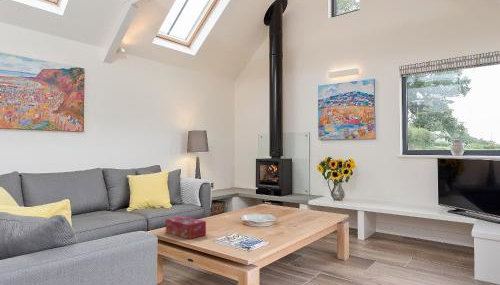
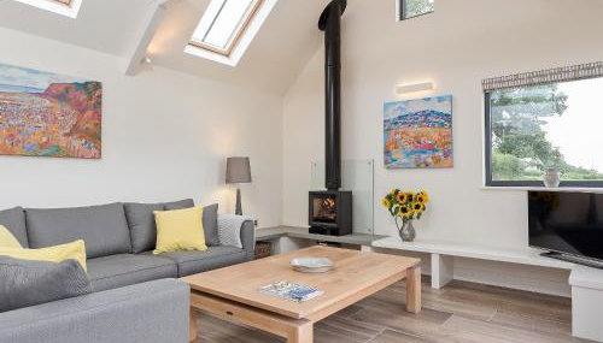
- tissue box [165,215,207,240]
